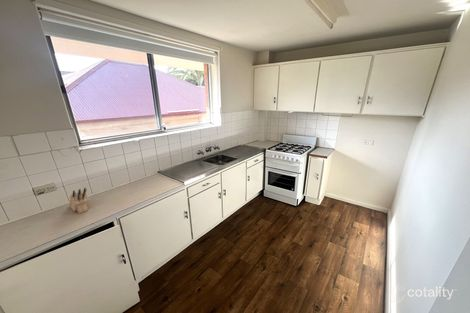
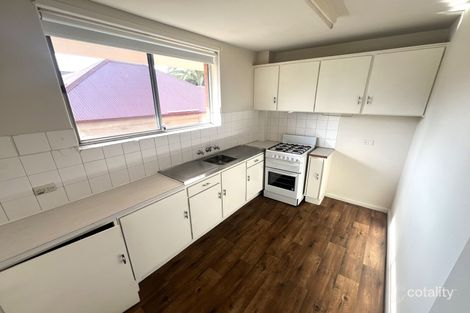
- knife block [68,187,90,214]
